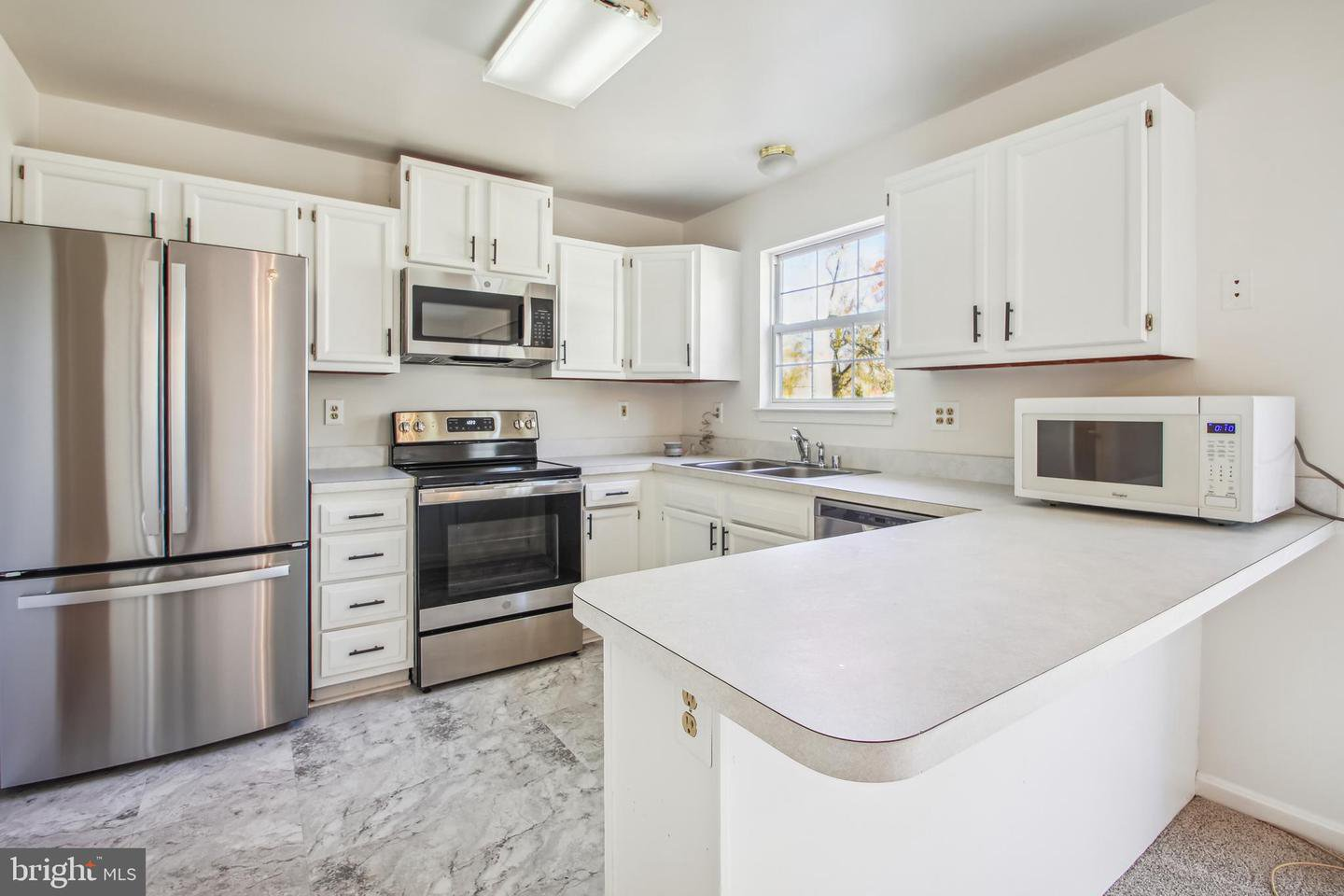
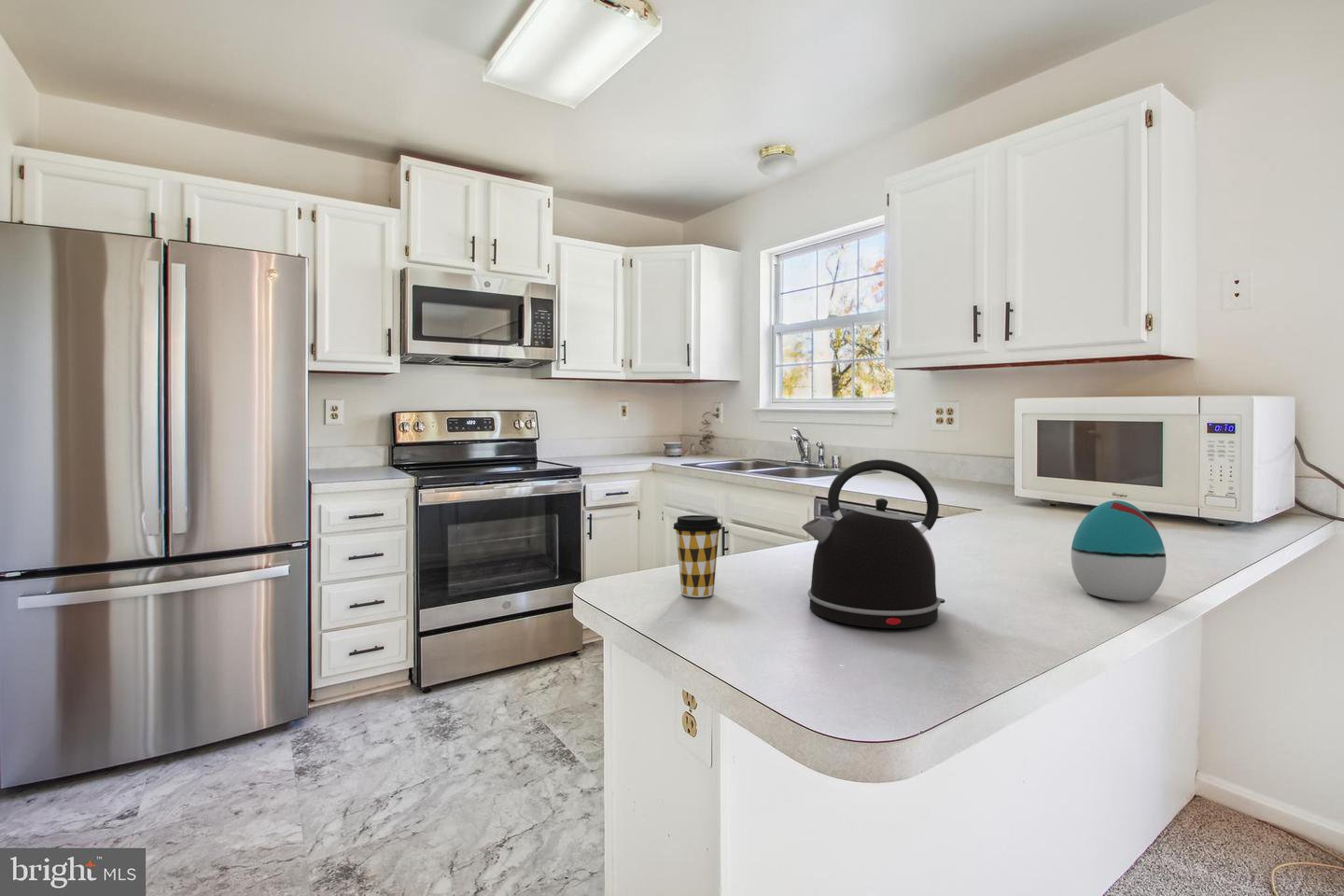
+ coffee cup [672,514,722,598]
+ decorative egg [1070,499,1168,602]
+ kettle [801,458,945,629]
